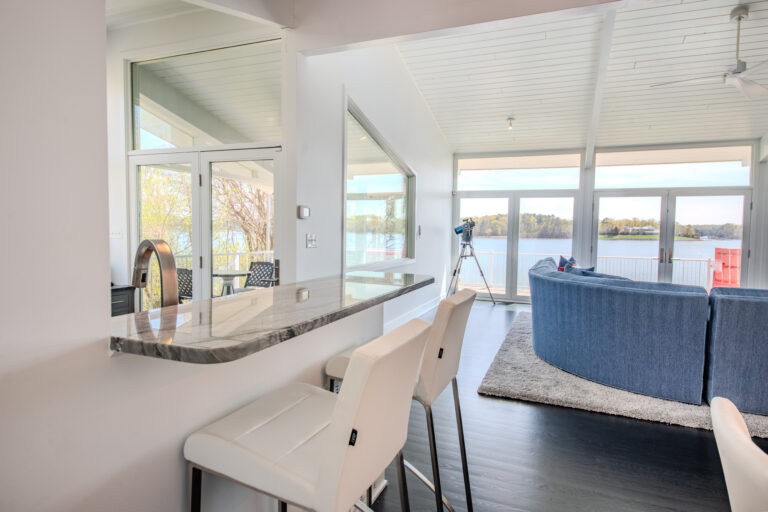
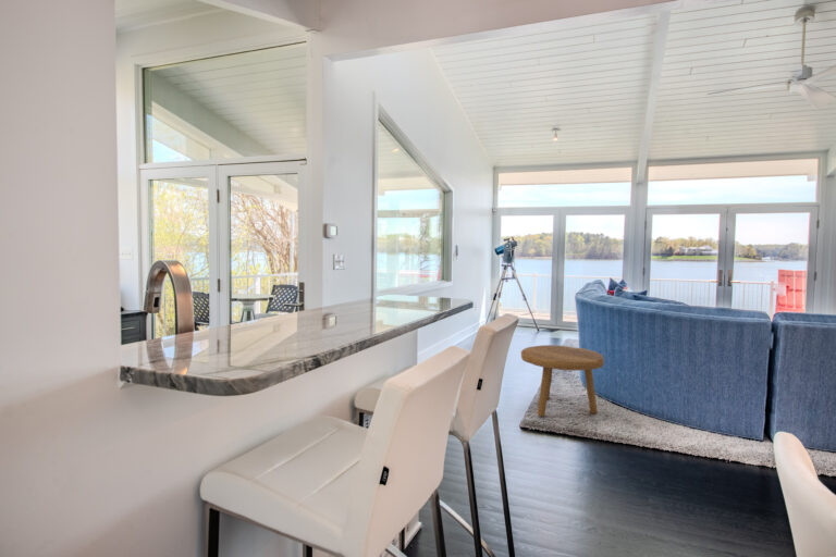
+ footstool [520,344,605,418]
